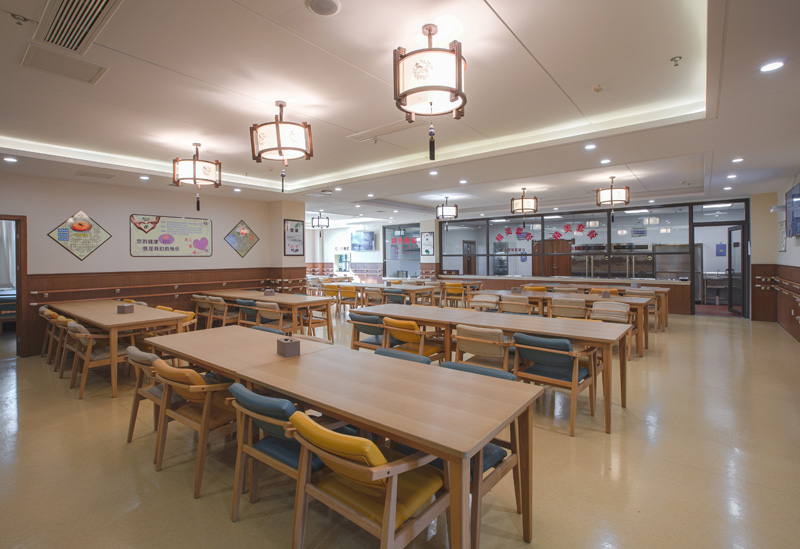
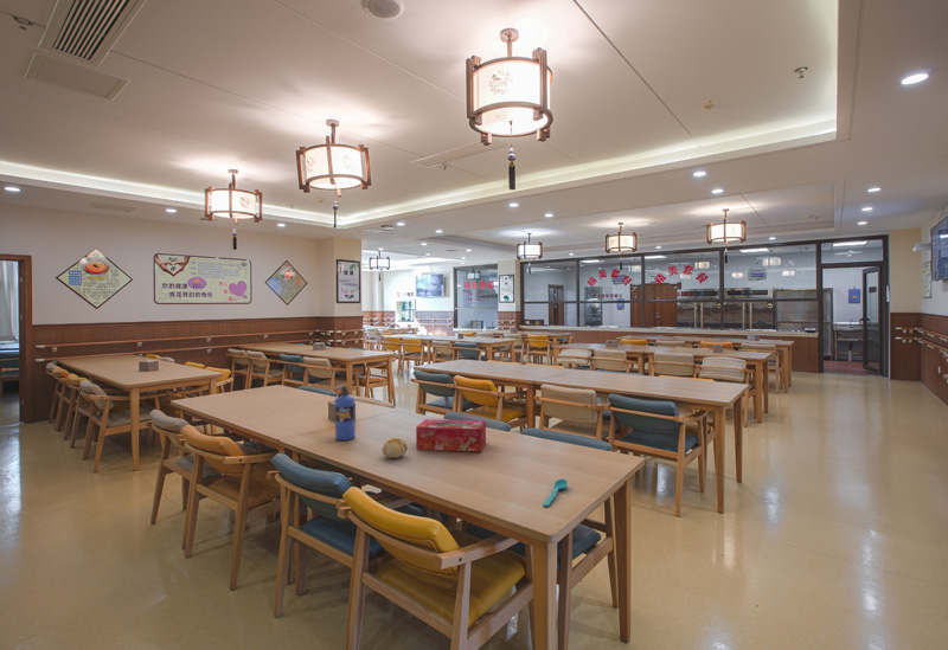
+ tissue box [415,418,487,453]
+ spoon [542,478,569,508]
+ fruit [382,437,409,459]
+ water bottle [333,385,357,442]
